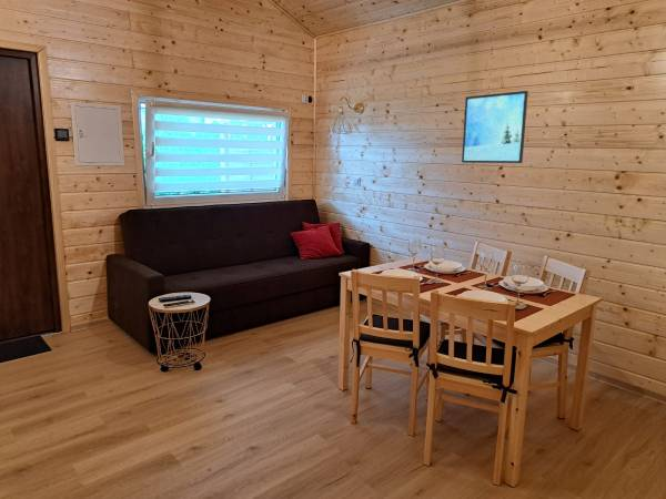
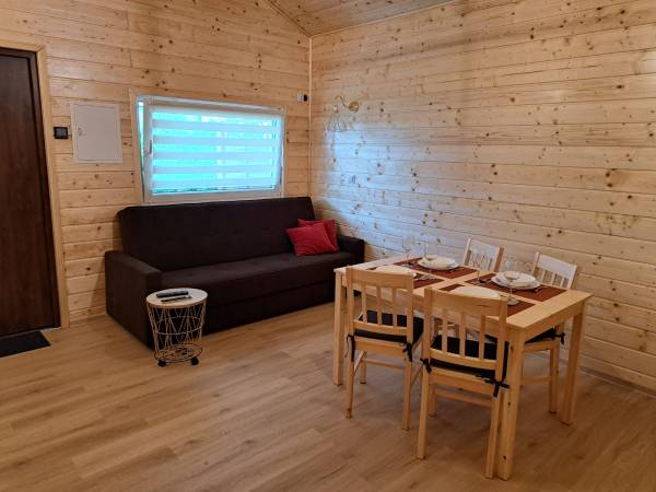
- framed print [461,90,529,164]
